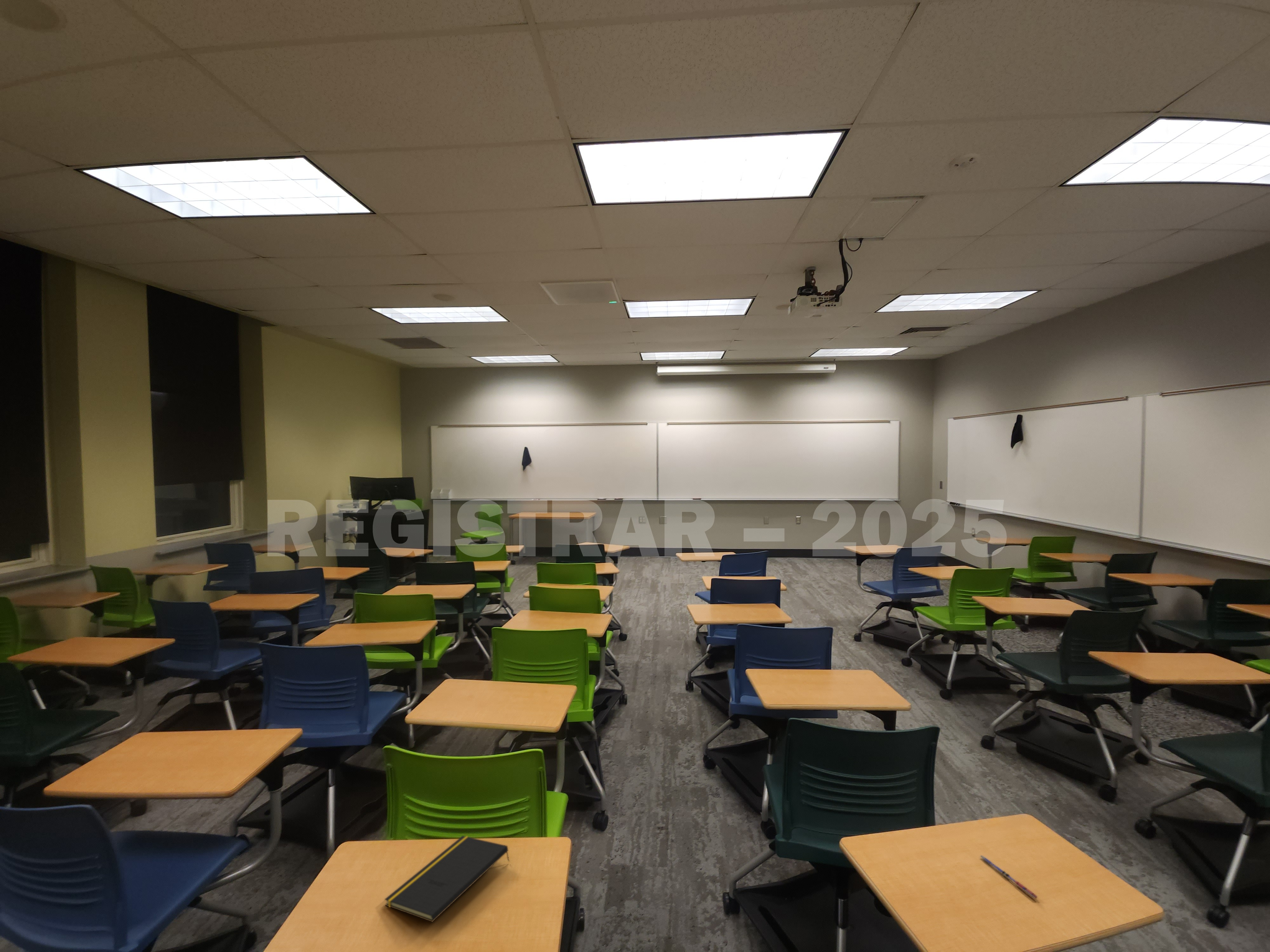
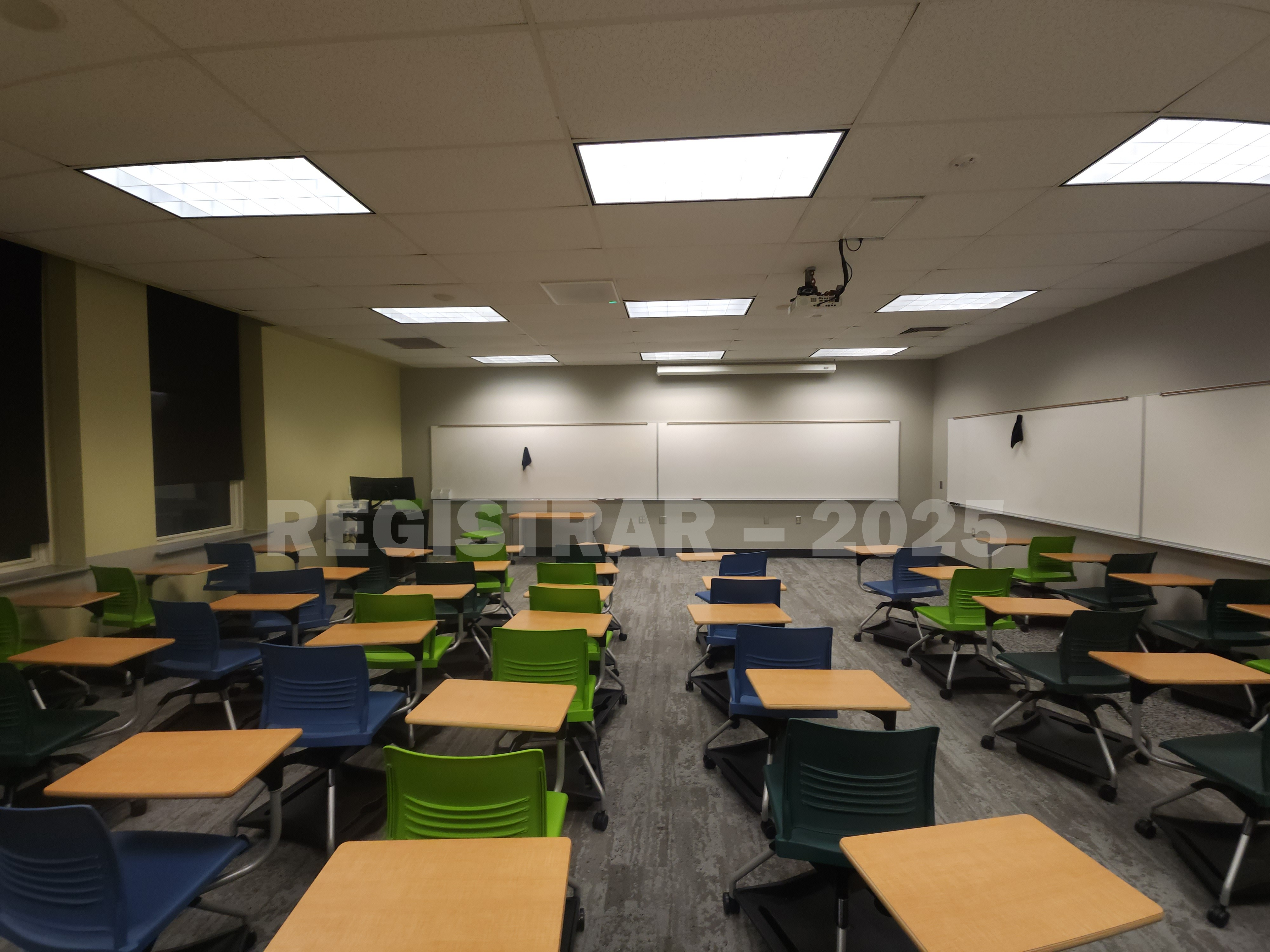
- pen [979,855,1038,899]
- notepad [384,836,510,922]
